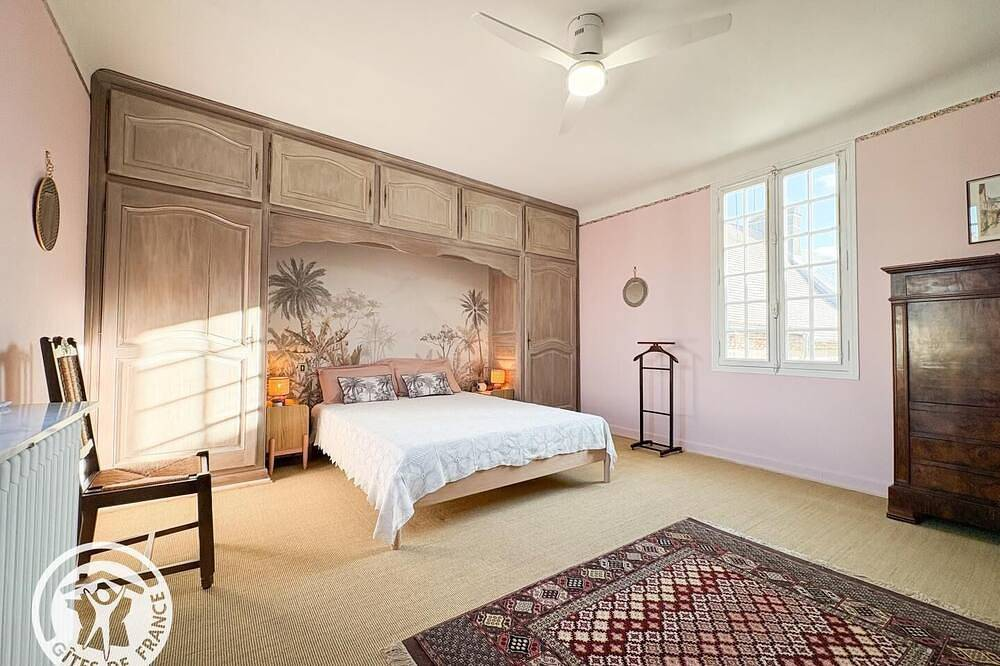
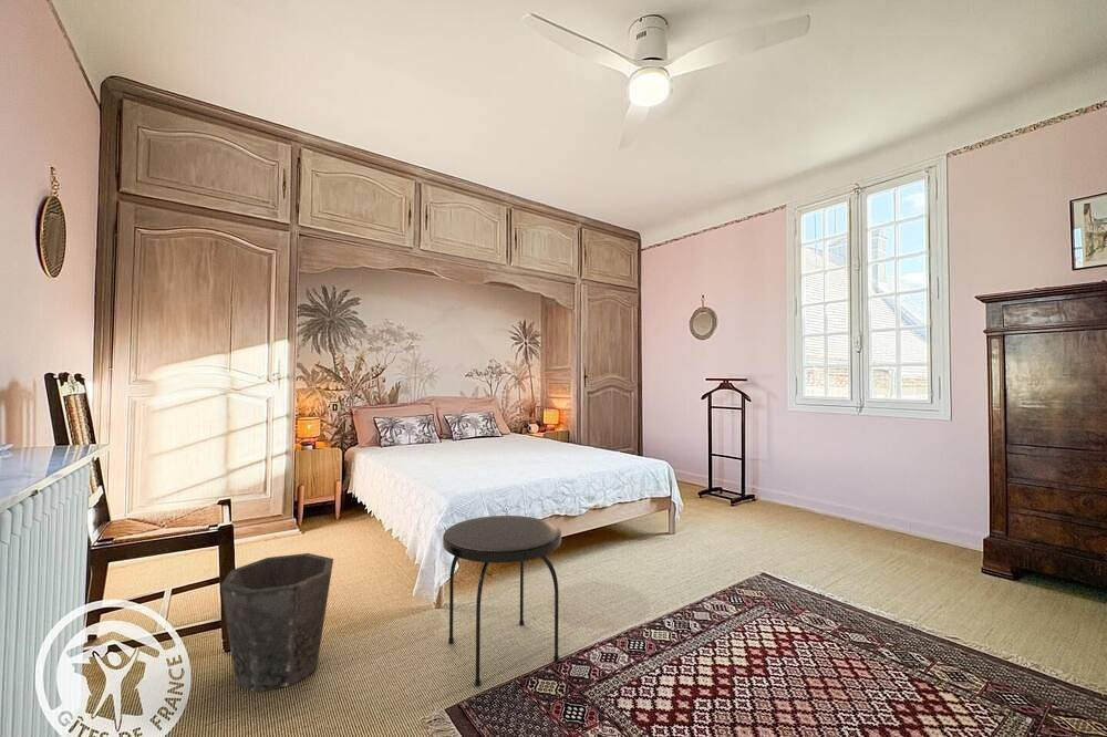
+ side table [442,515,562,687]
+ waste bin [219,552,334,693]
